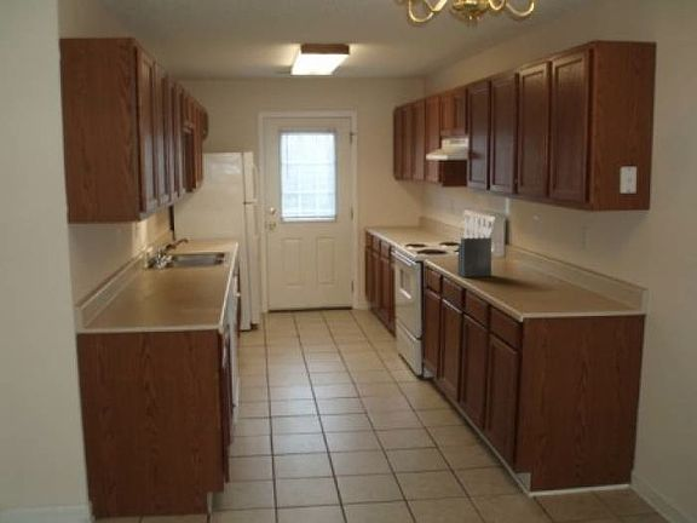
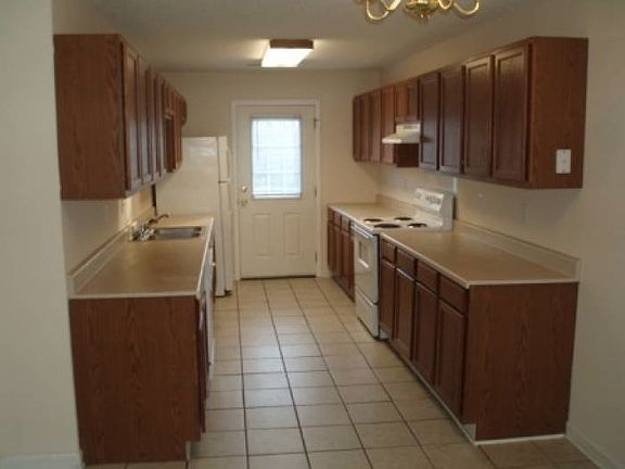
- knife block [456,217,492,278]
